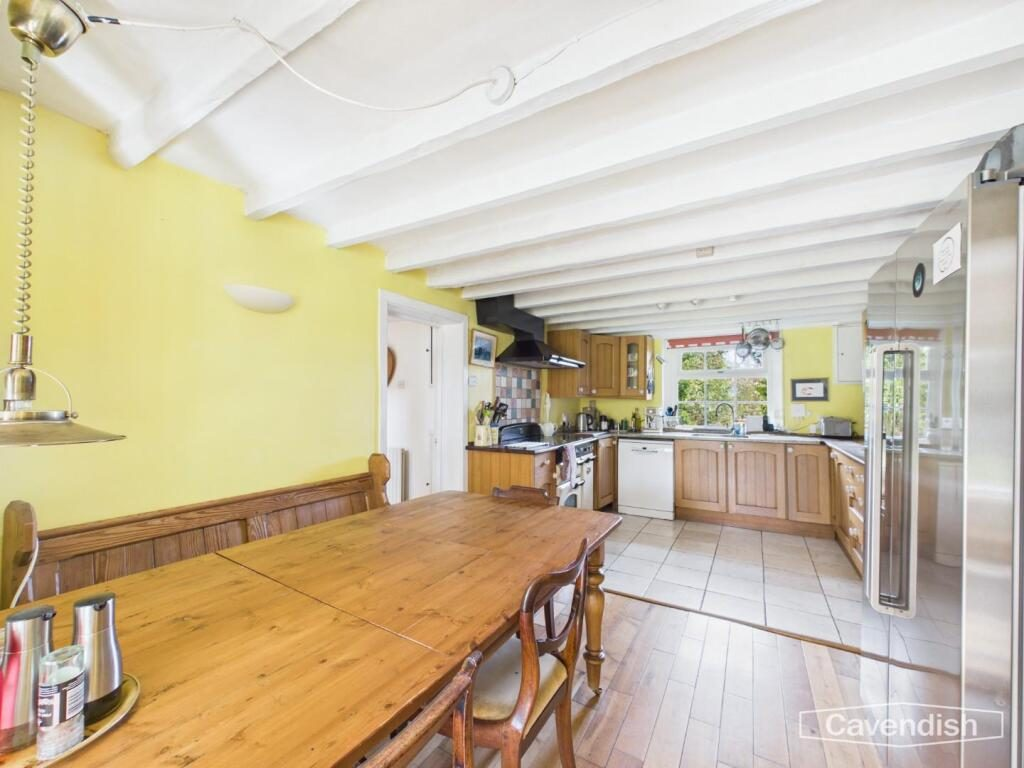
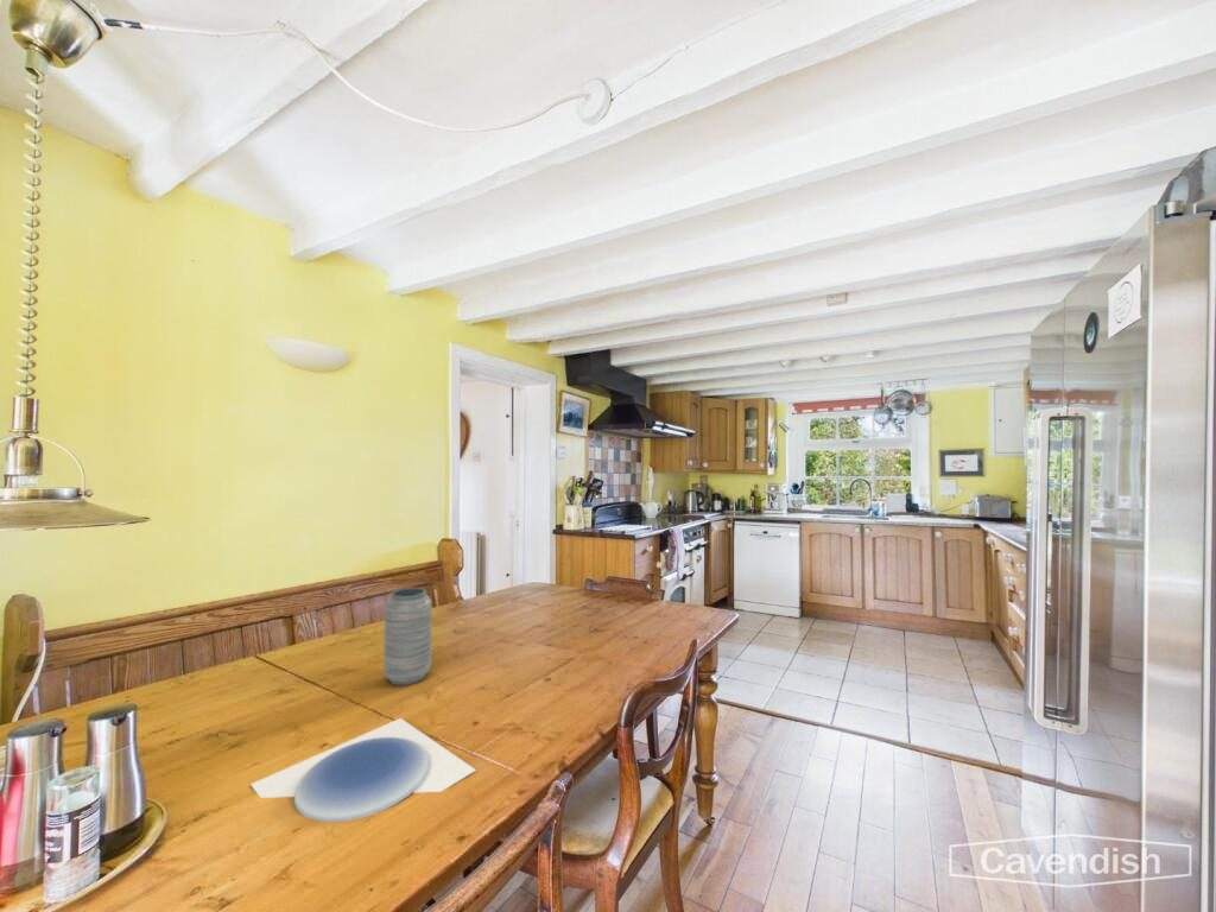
+ plate [249,717,477,823]
+ vase [382,587,433,686]
